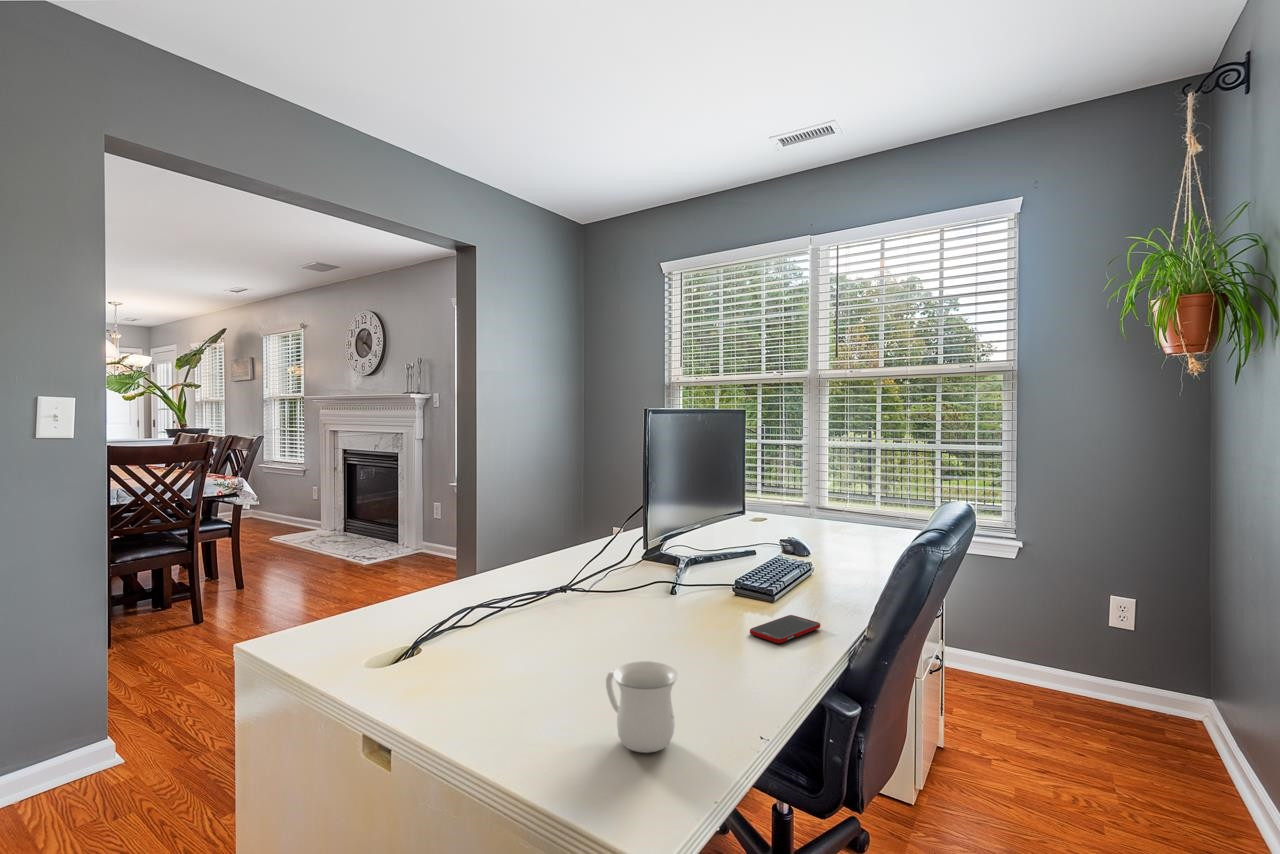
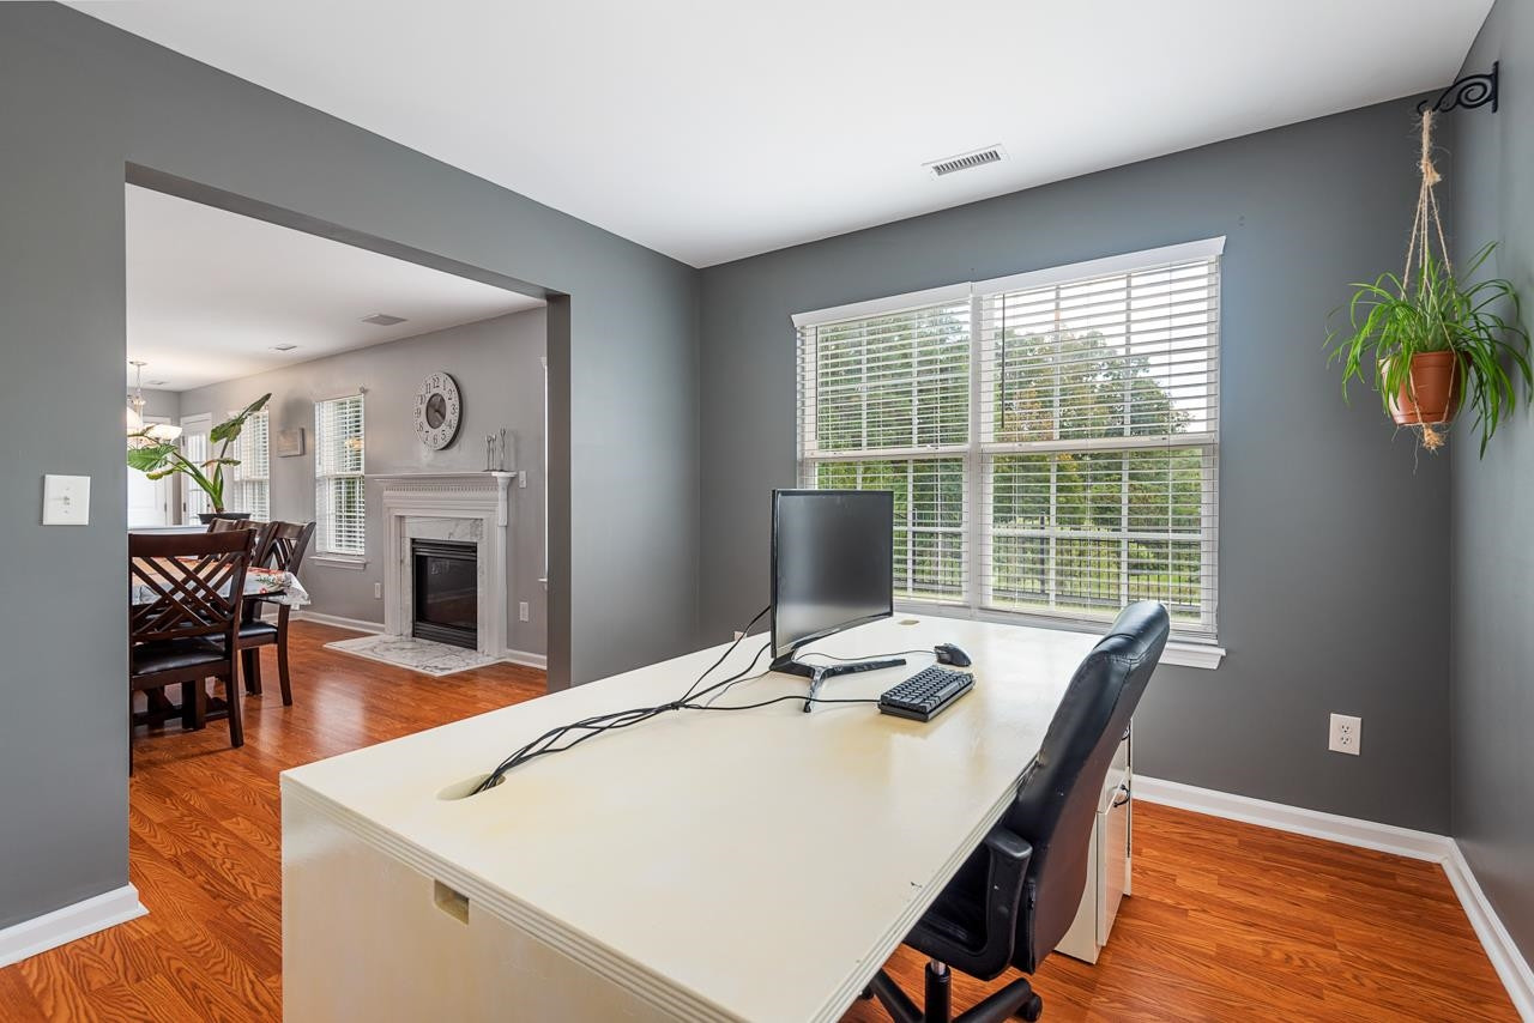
- cell phone [749,614,821,644]
- mug [605,660,679,754]
